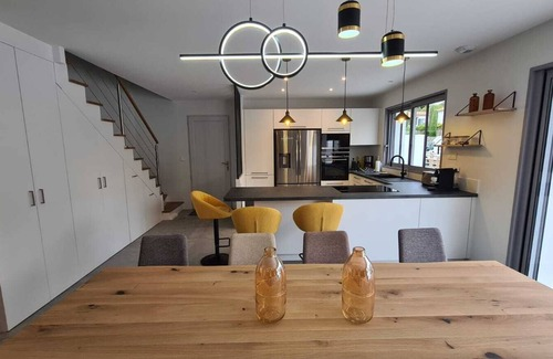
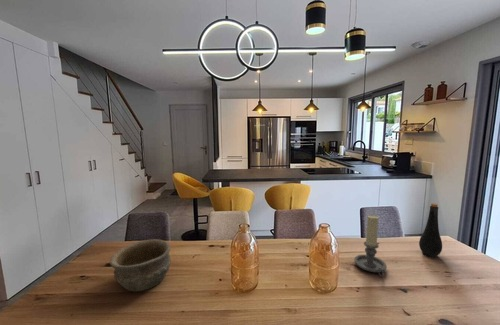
+ candle holder [353,214,388,278]
+ bowl [109,238,172,293]
+ bottle [418,202,443,258]
